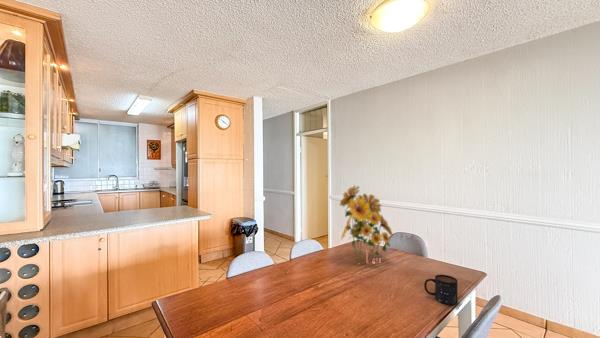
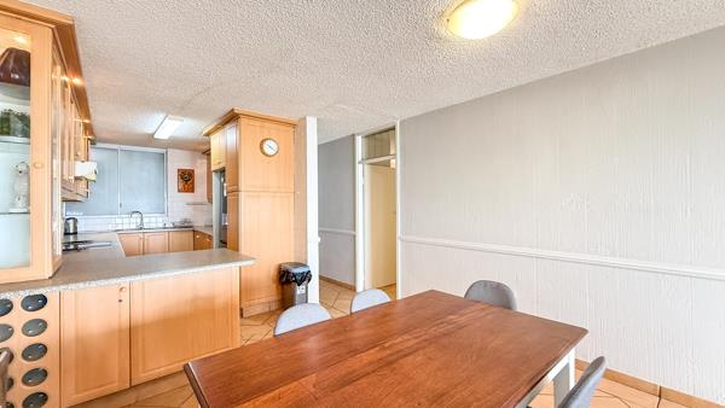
- flower bouquet [339,184,394,262]
- mug [423,274,459,306]
